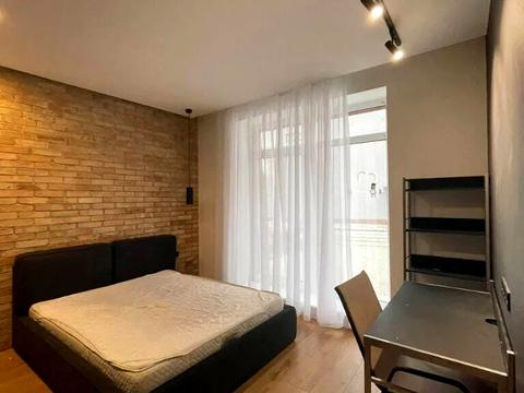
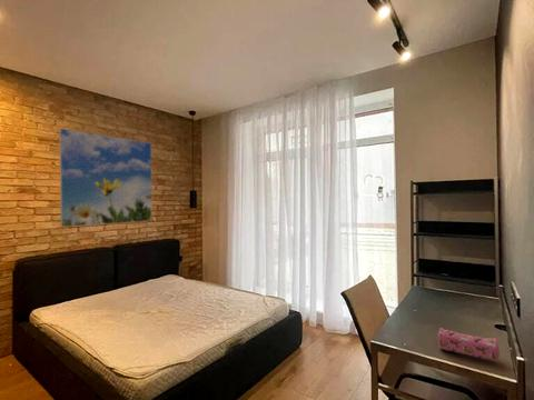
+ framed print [58,128,154,228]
+ pencil case [436,327,501,362]
